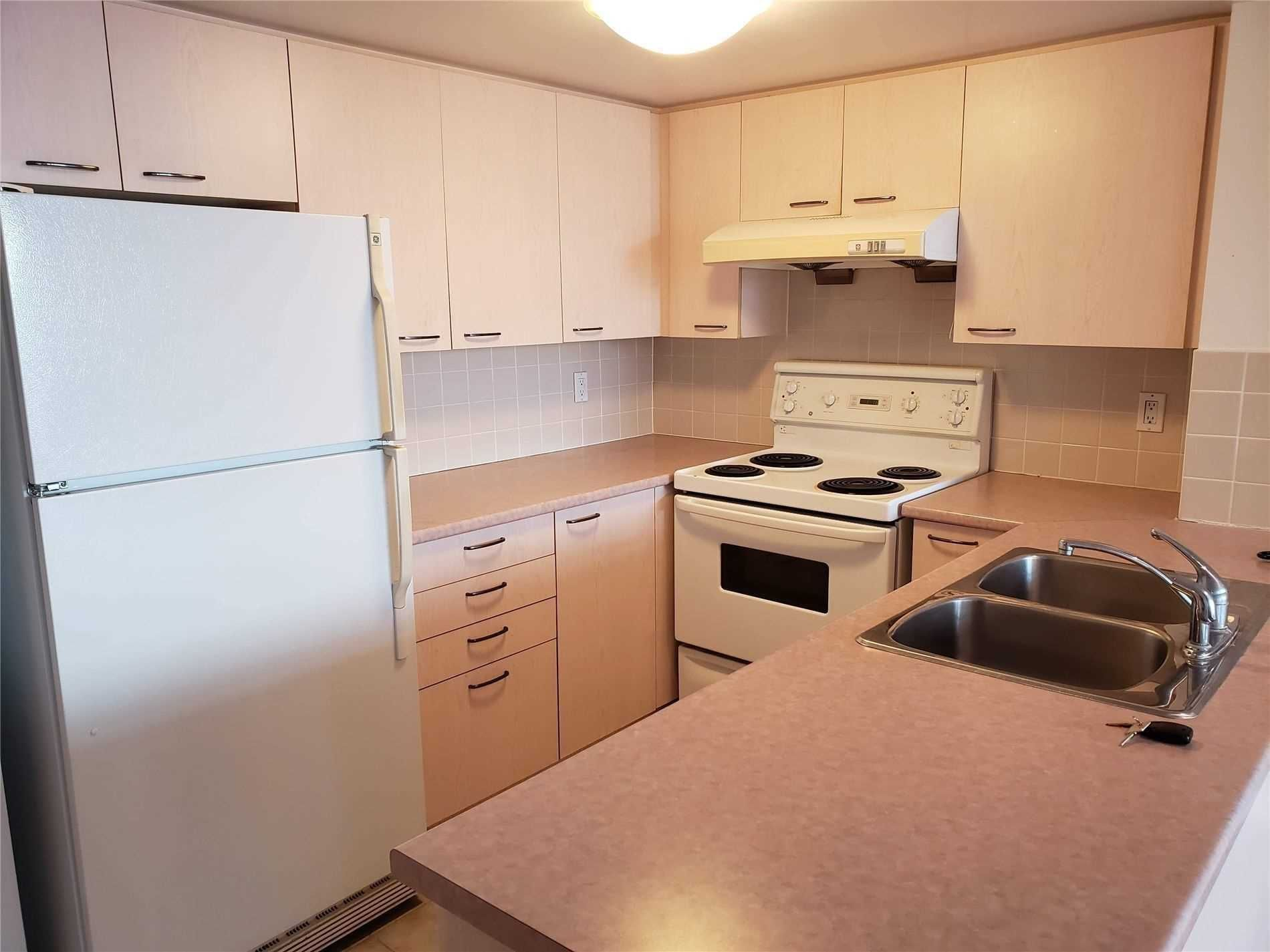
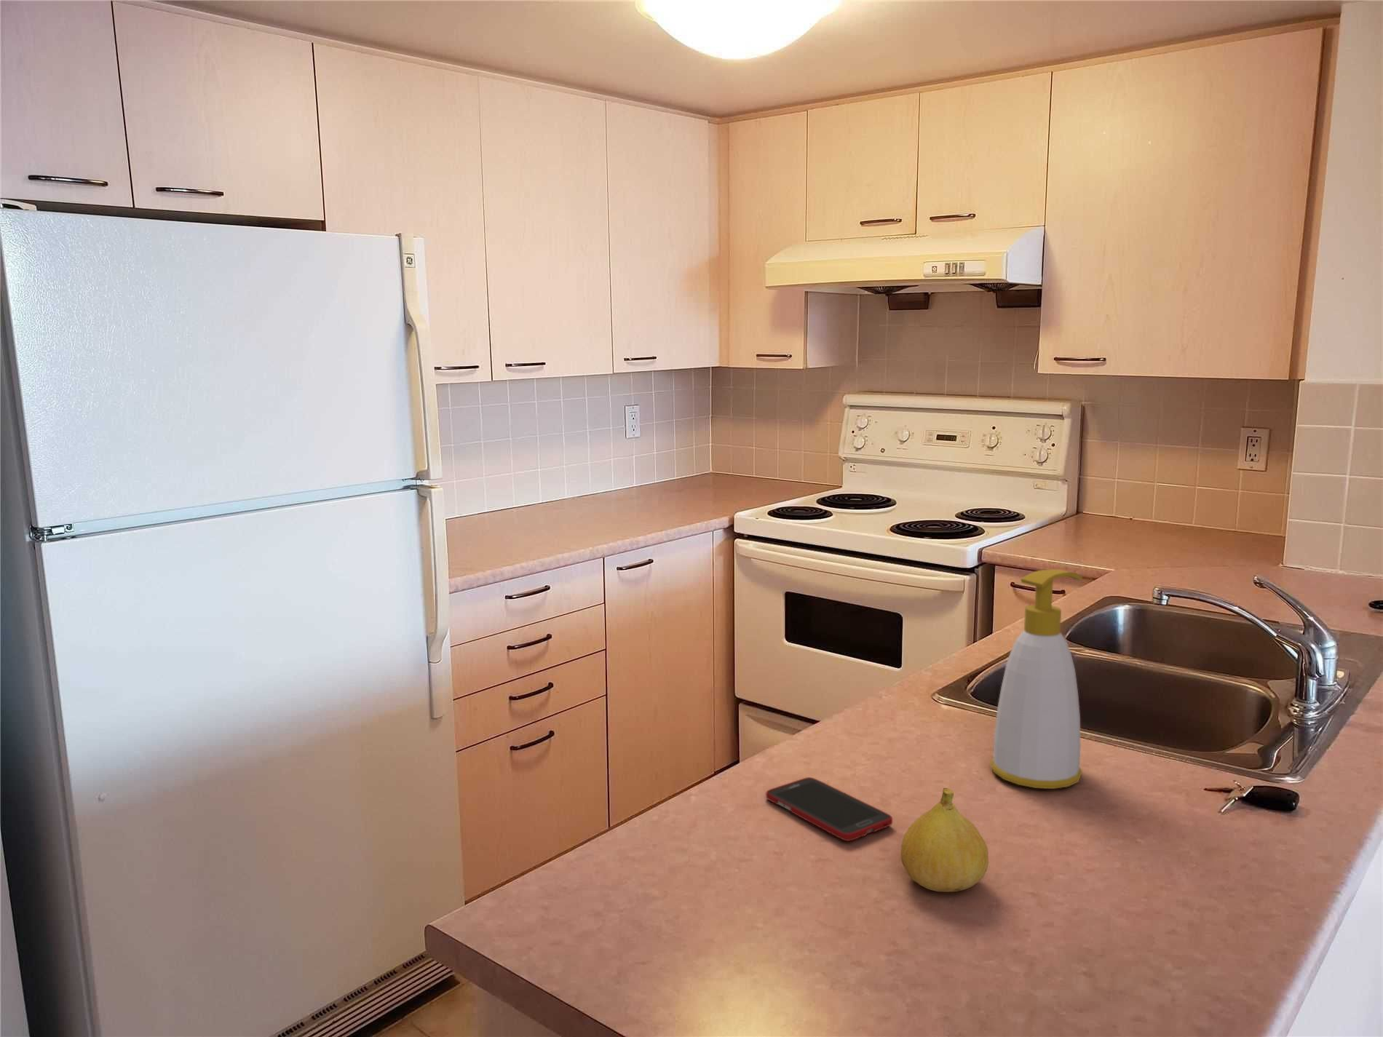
+ soap bottle [989,569,1084,790]
+ fruit [901,788,989,893]
+ cell phone [766,777,893,842]
